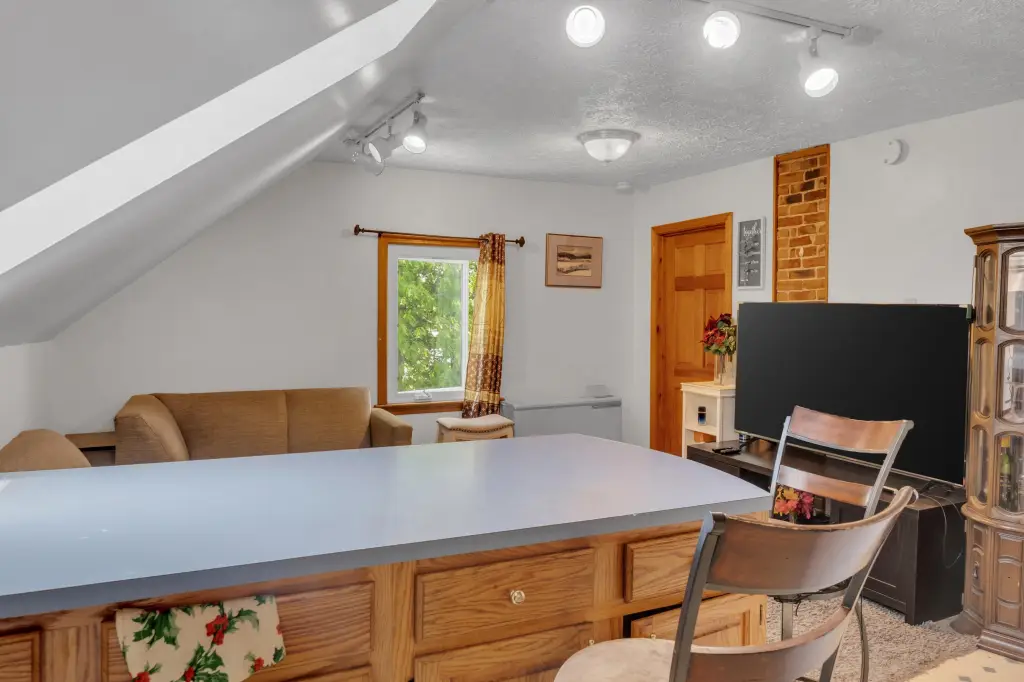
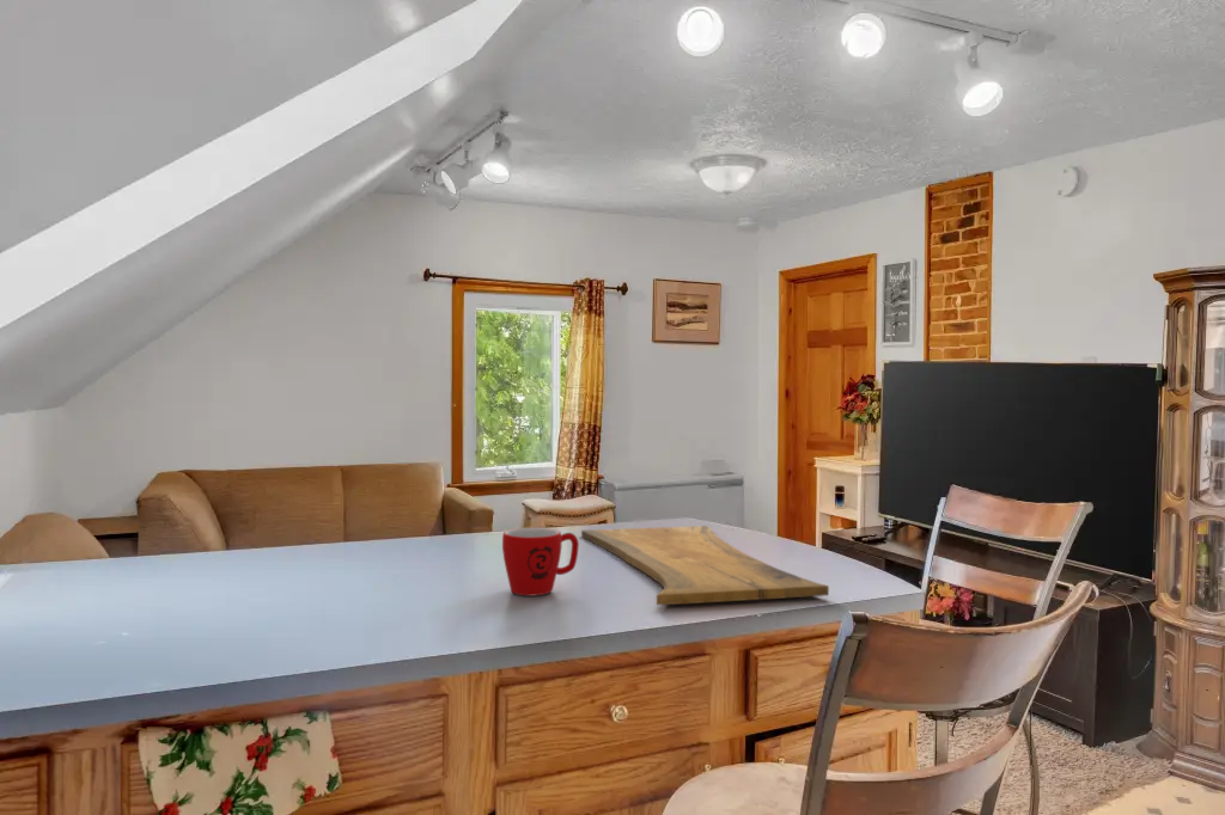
+ cutting board [580,525,830,606]
+ mug [501,527,580,596]
